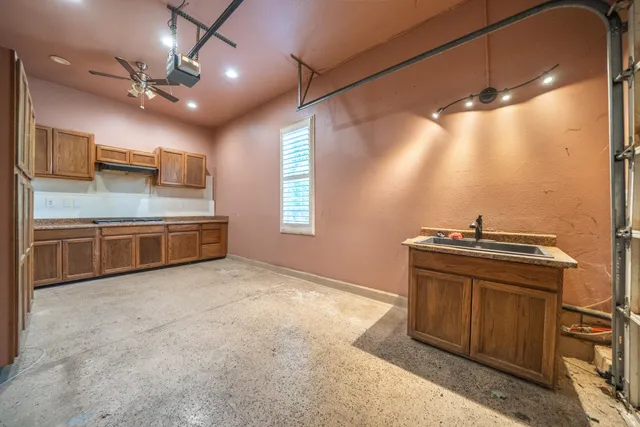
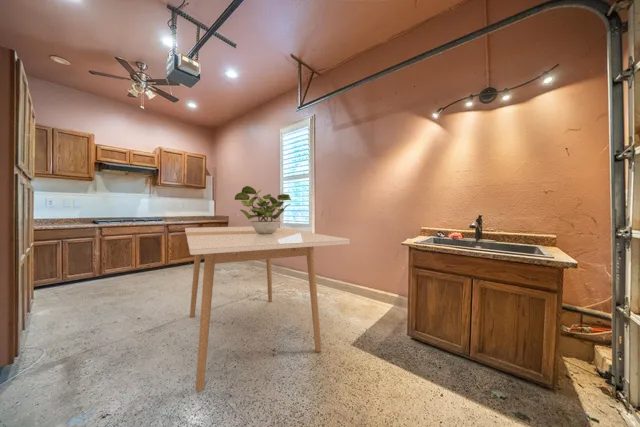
+ potted plant [234,185,292,234]
+ dining table [184,226,351,392]
